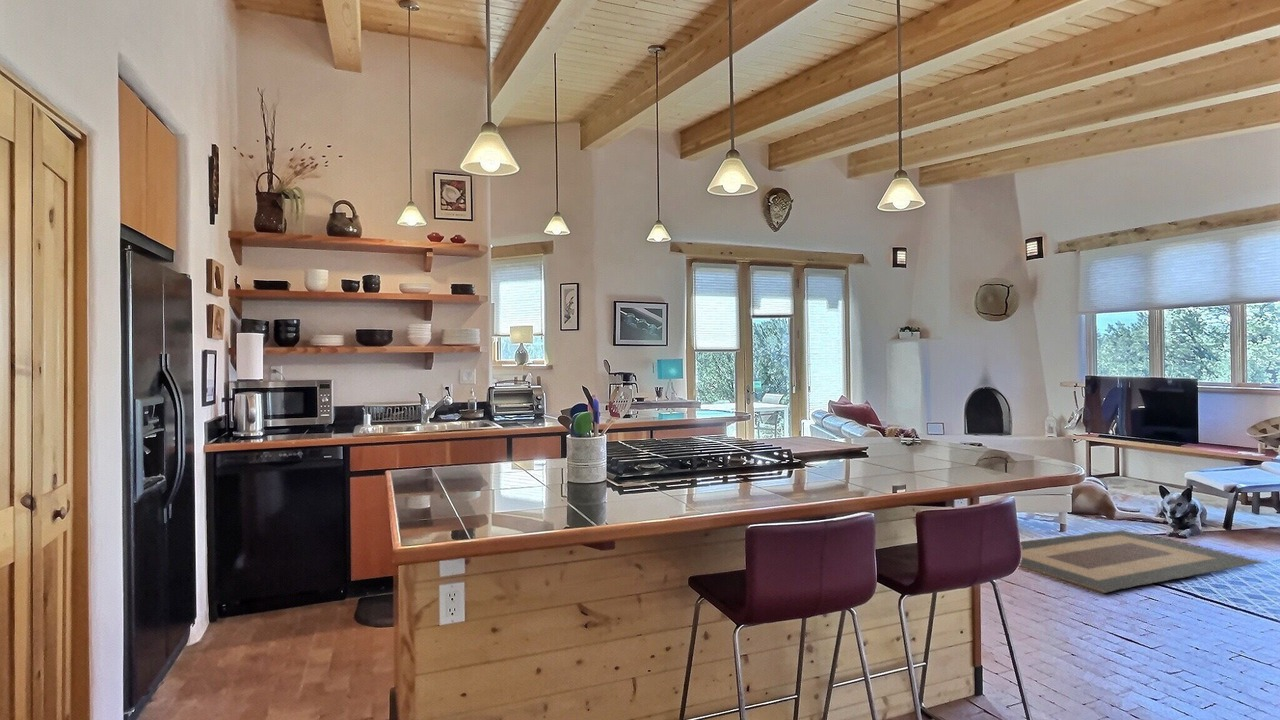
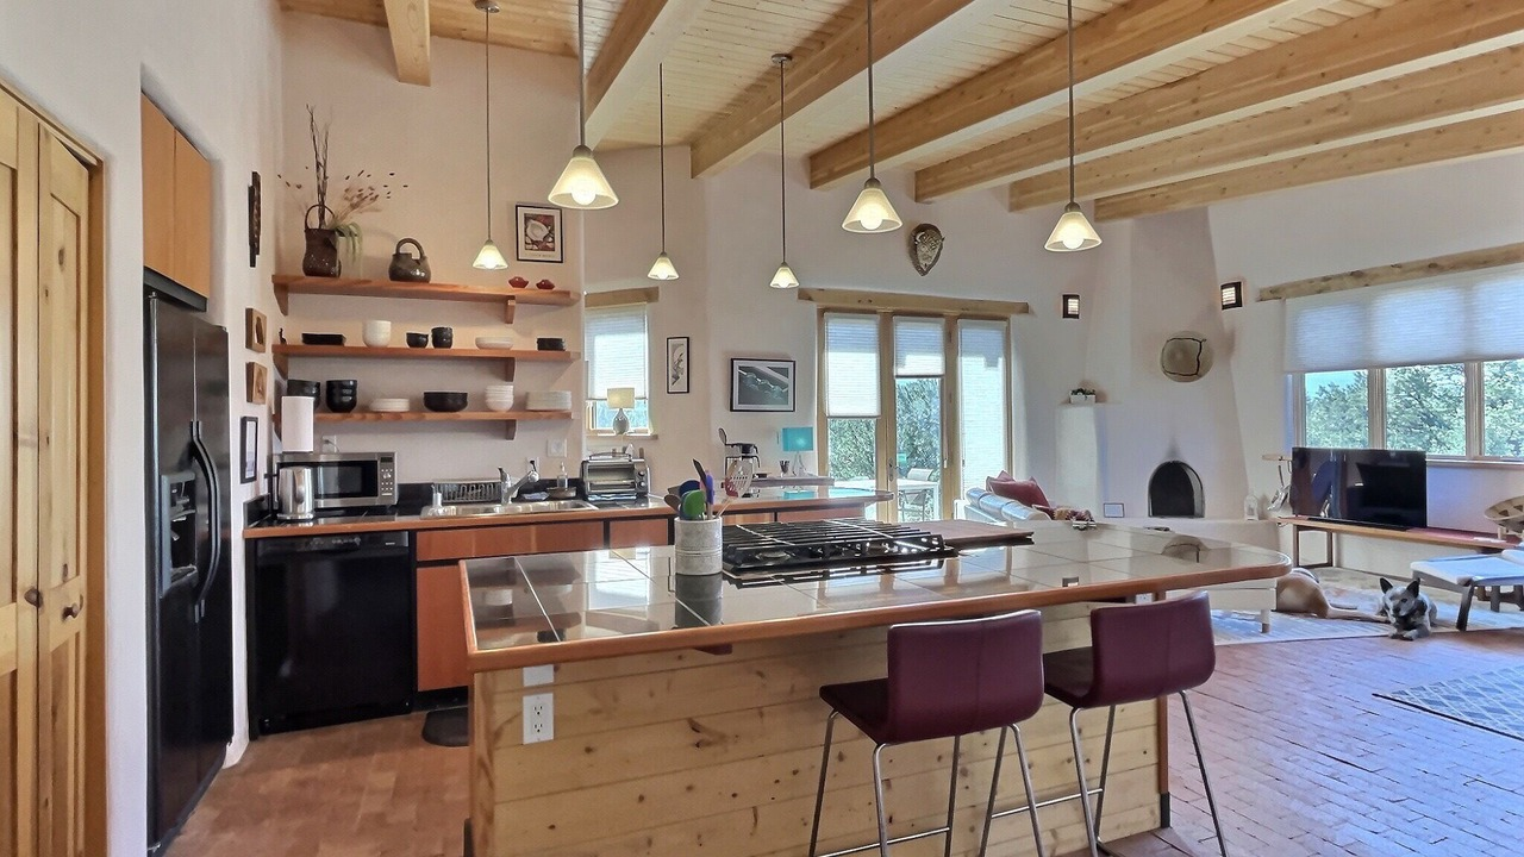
- rug [1019,528,1267,596]
